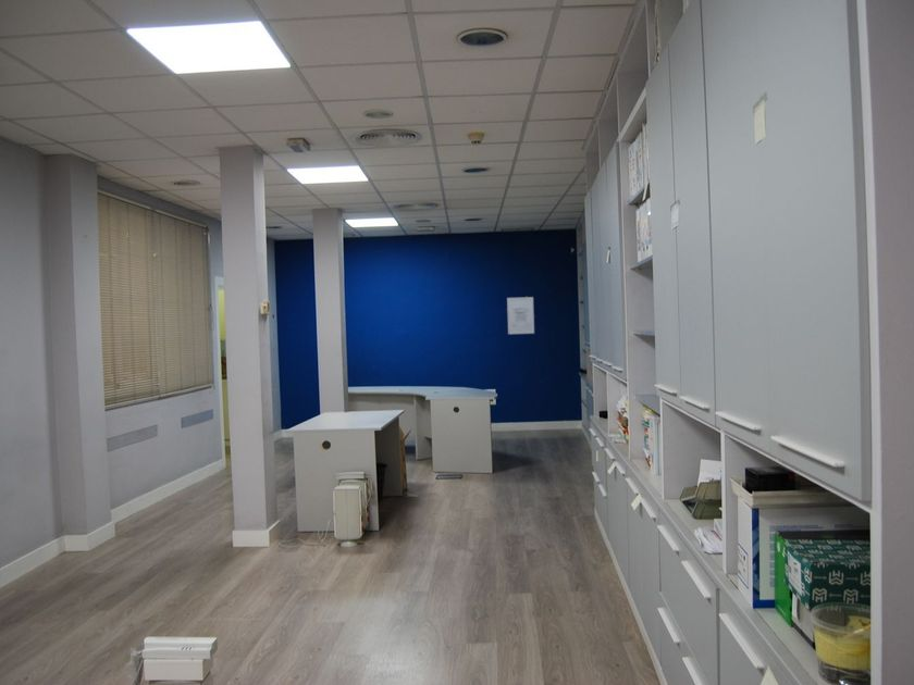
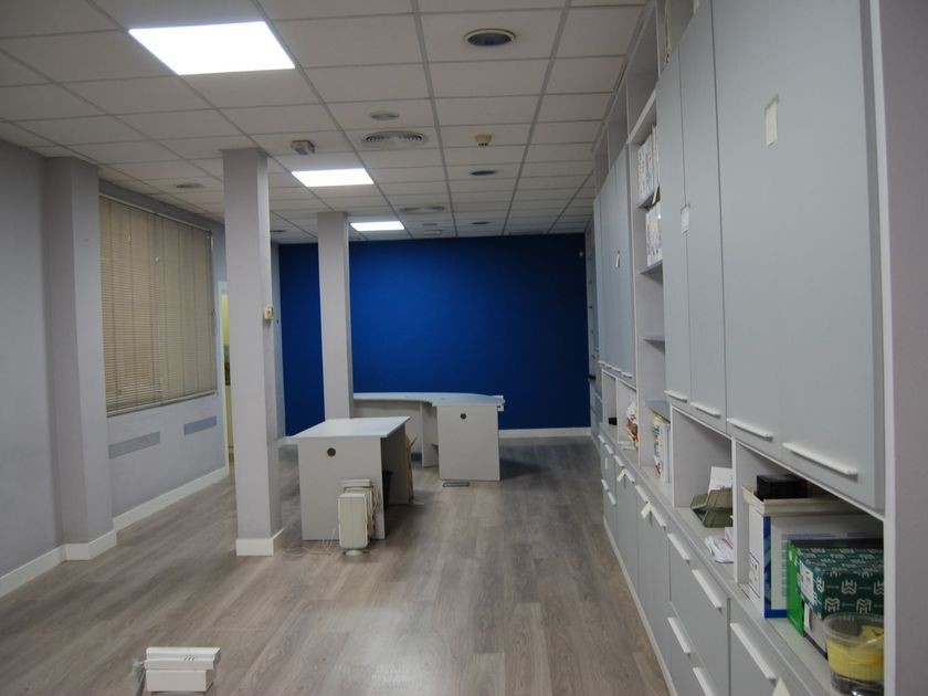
- wall art [506,296,535,335]
